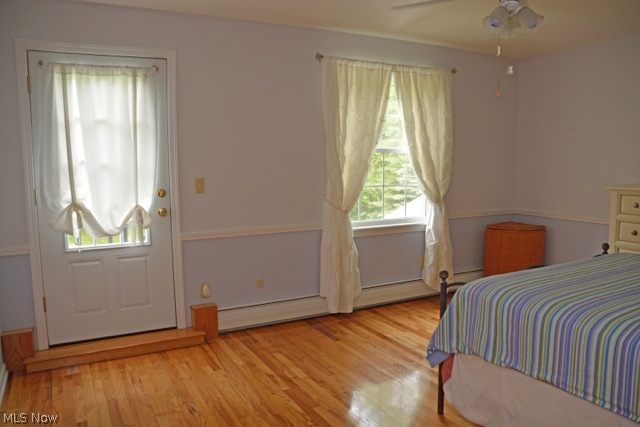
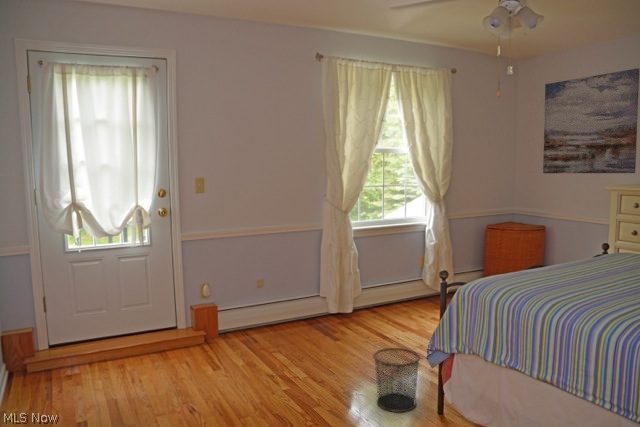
+ waste bin [372,347,421,413]
+ wall art [542,67,640,174]
